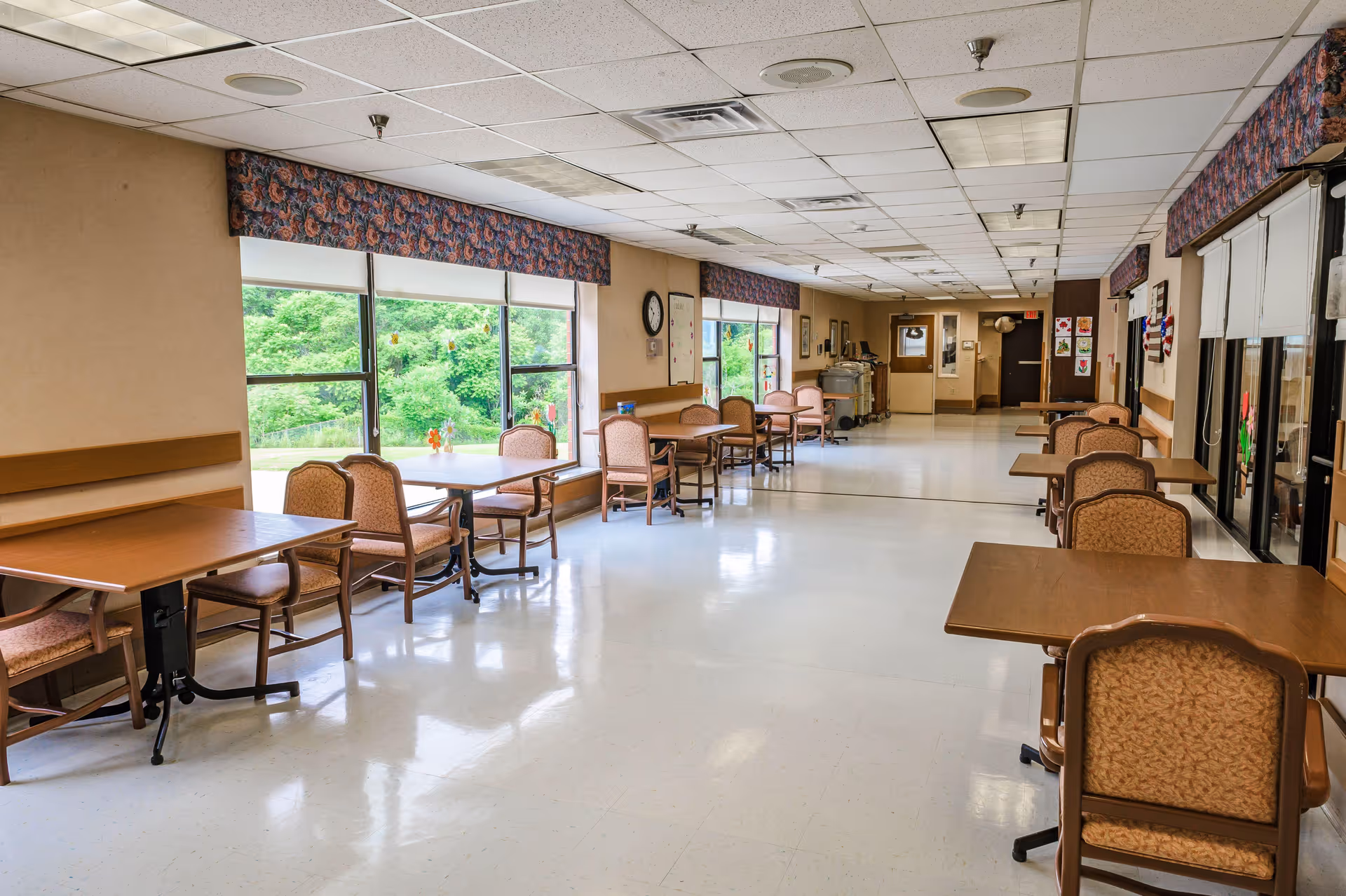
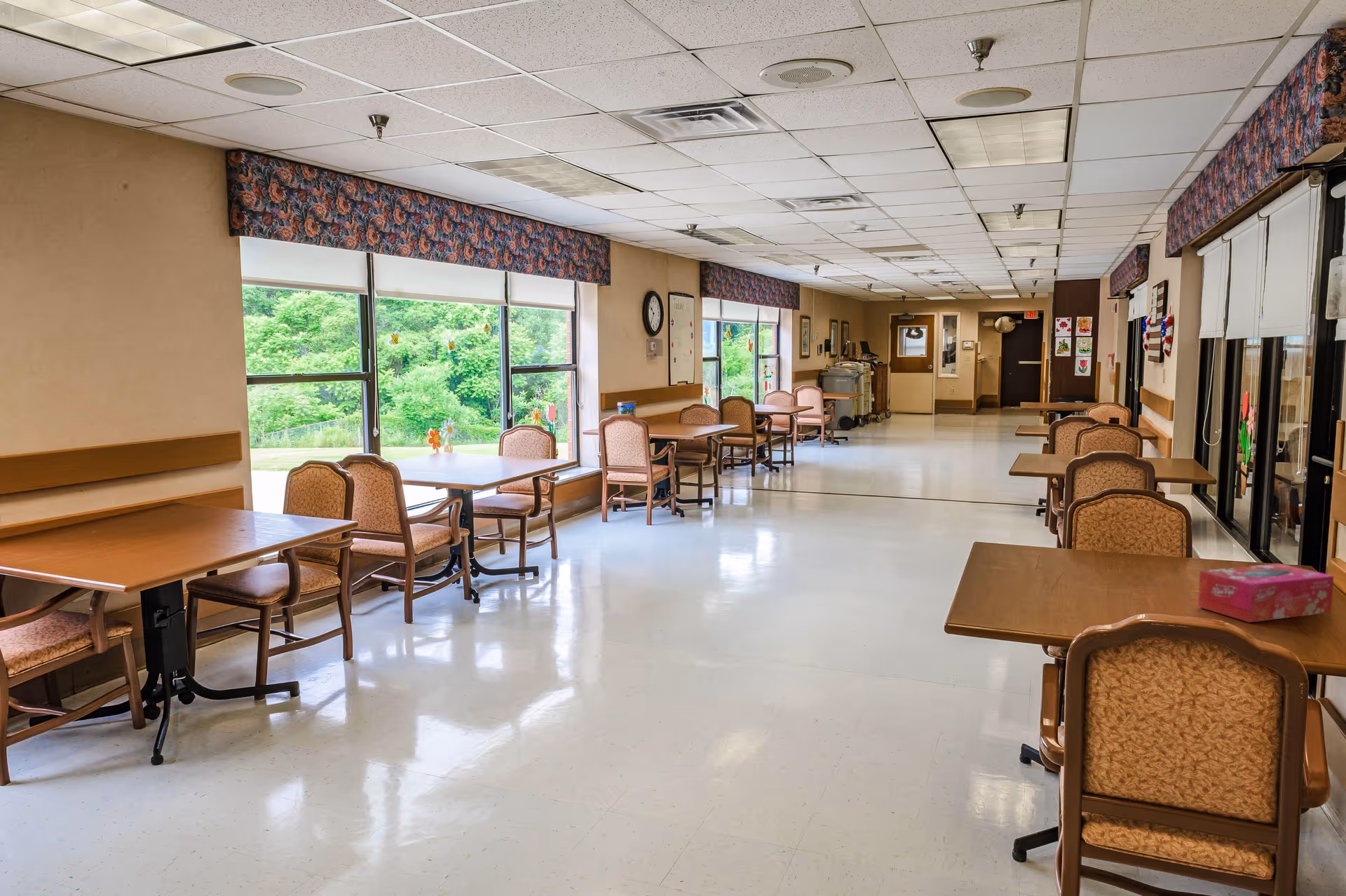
+ tissue box [1197,563,1335,623]
